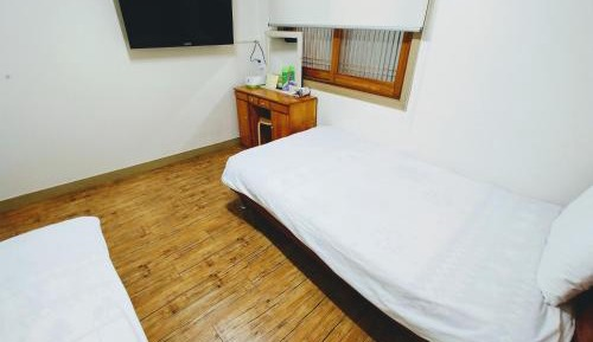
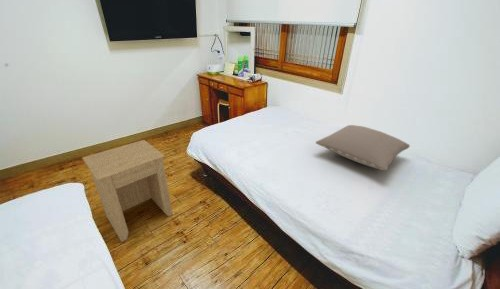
+ side table [81,139,173,243]
+ pillow [315,124,411,172]
